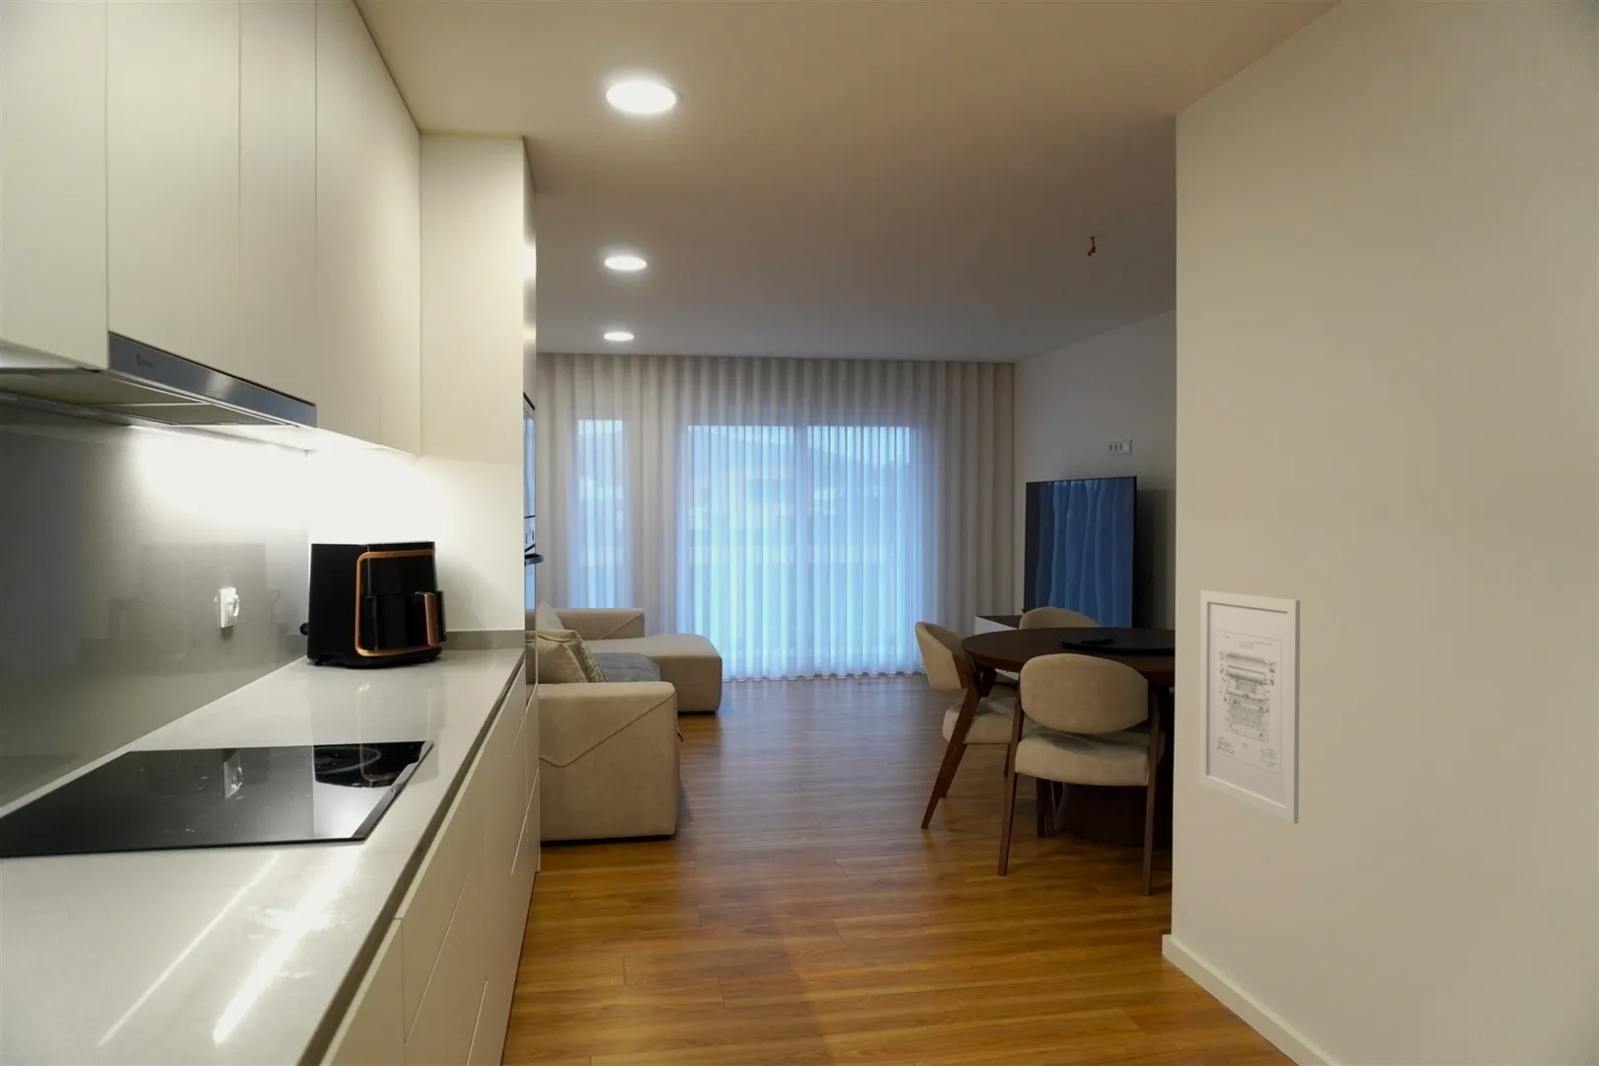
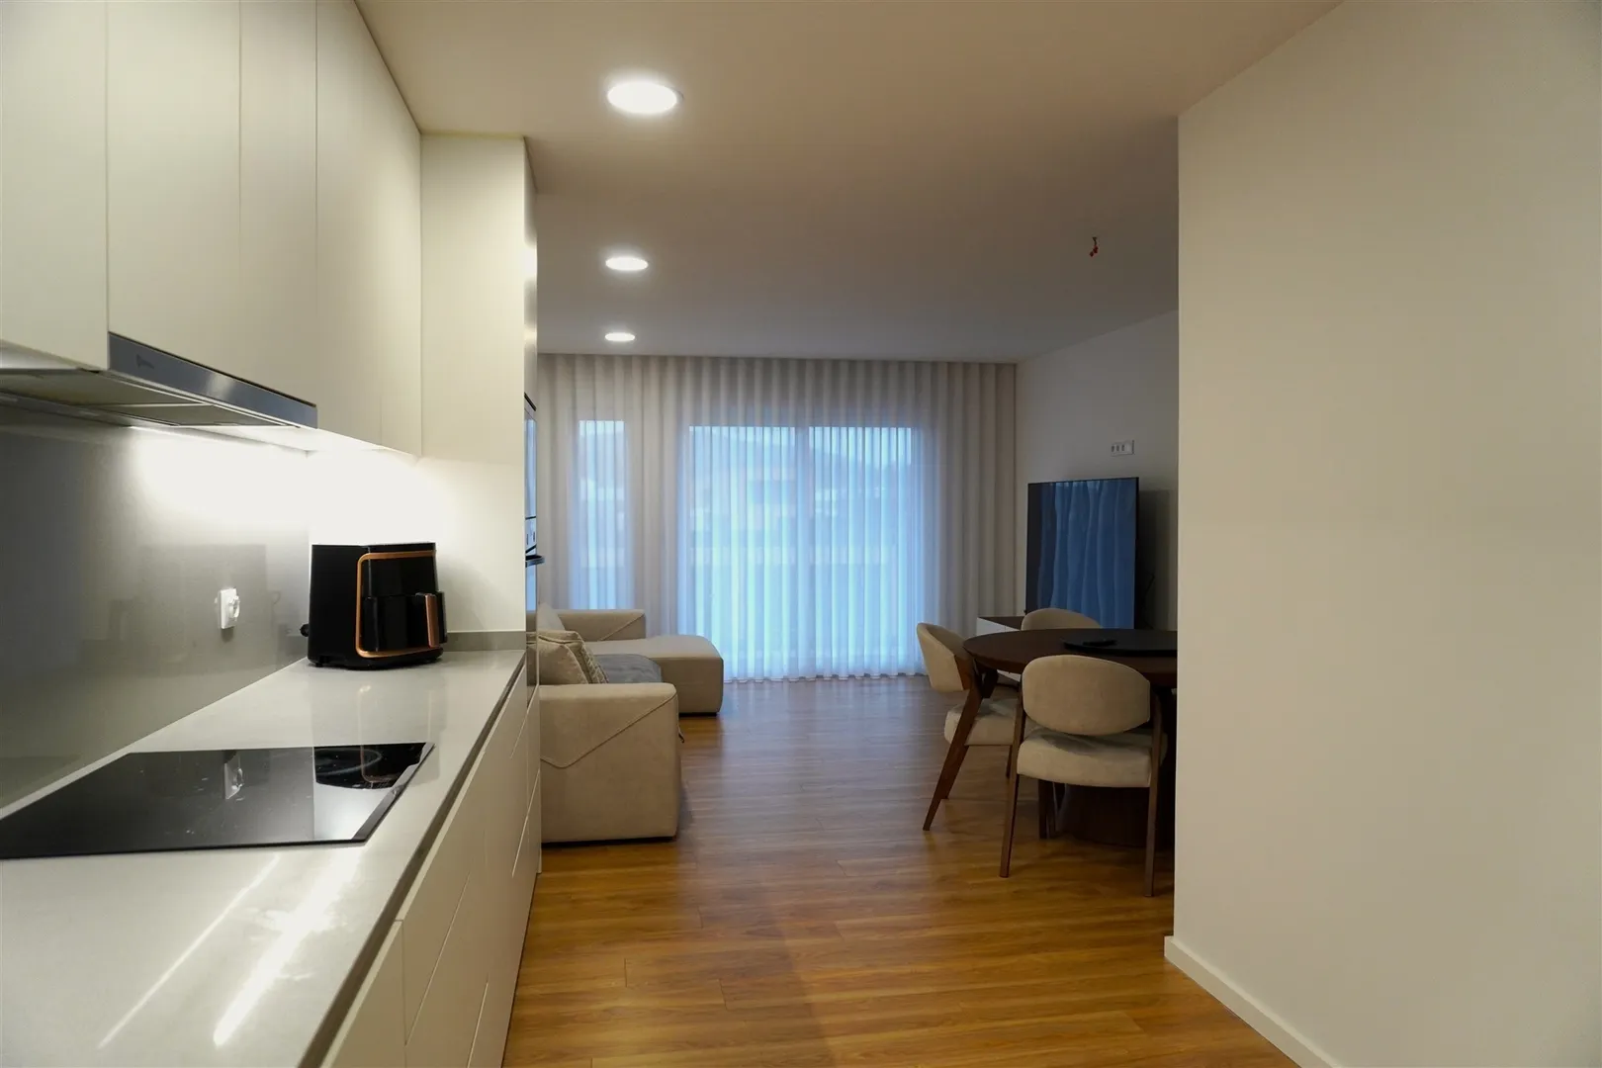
- wall art [1198,589,1300,824]
